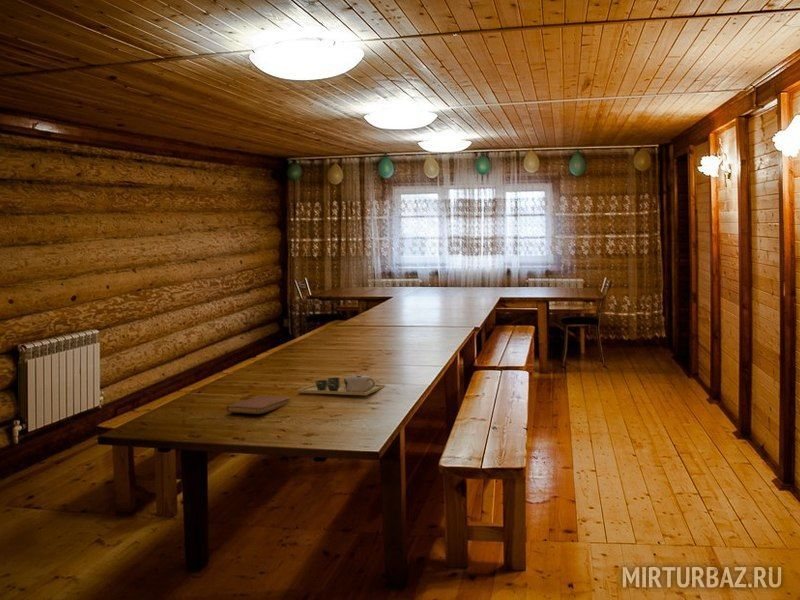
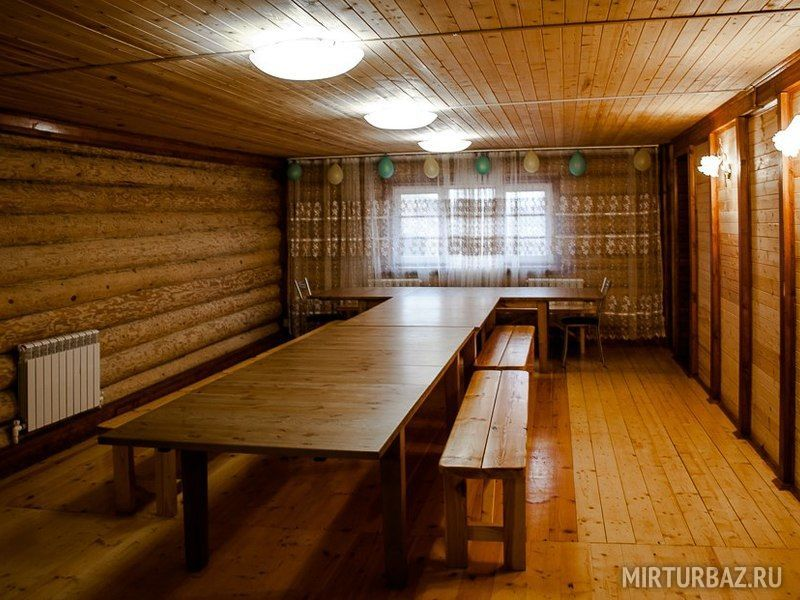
- tea set [296,374,386,396]
- notebook [225,395,291,415]
